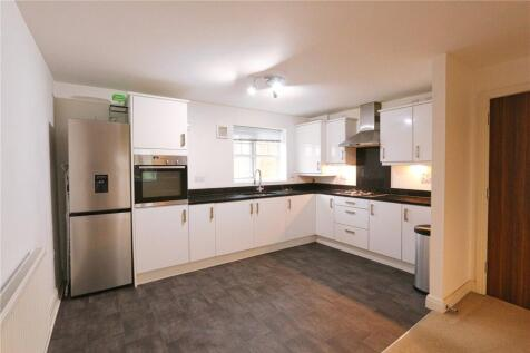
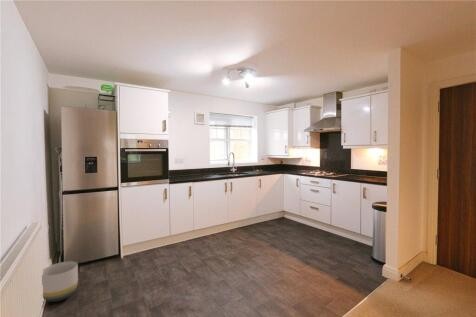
+ planter [41,260,79,303]
